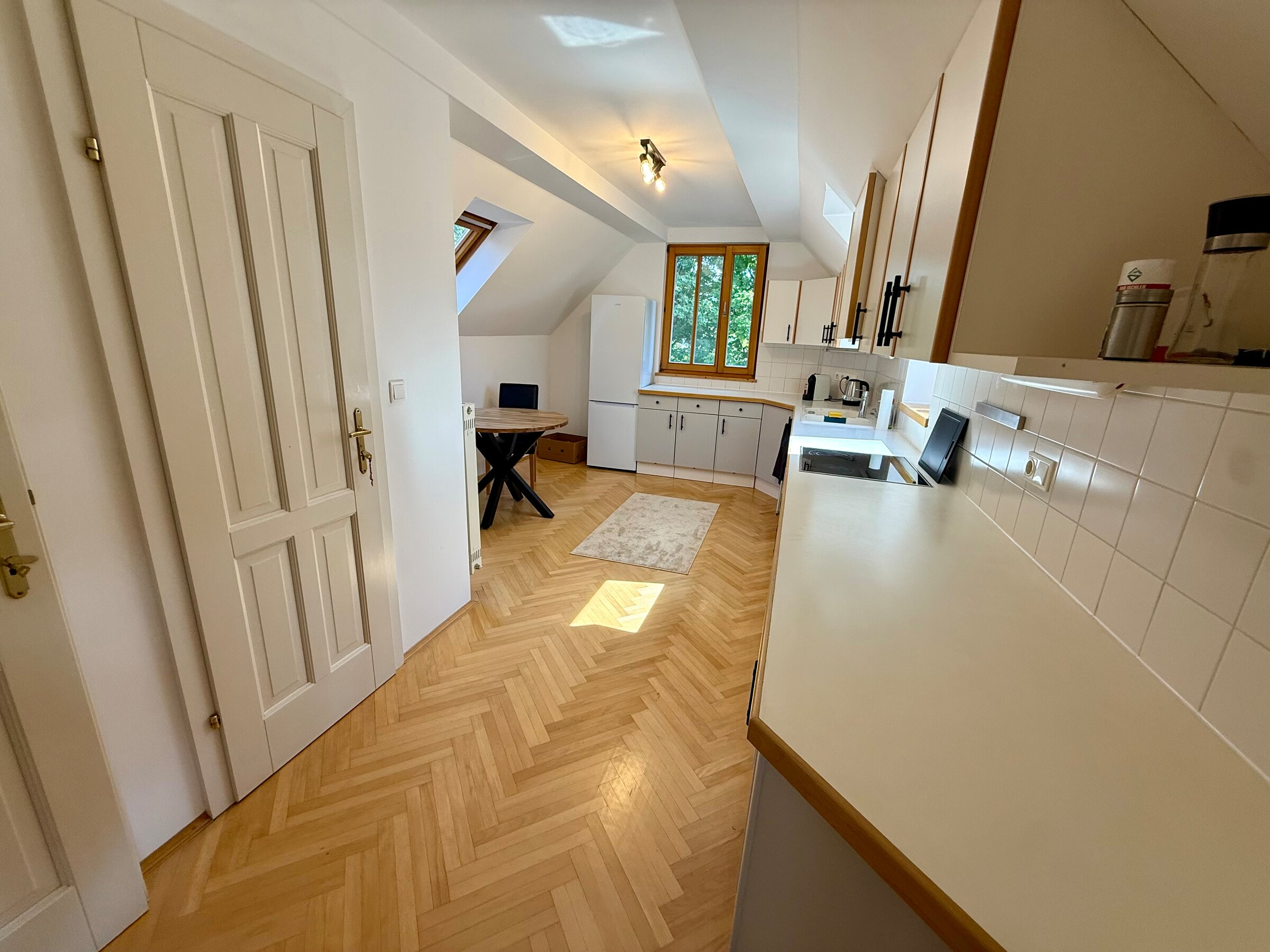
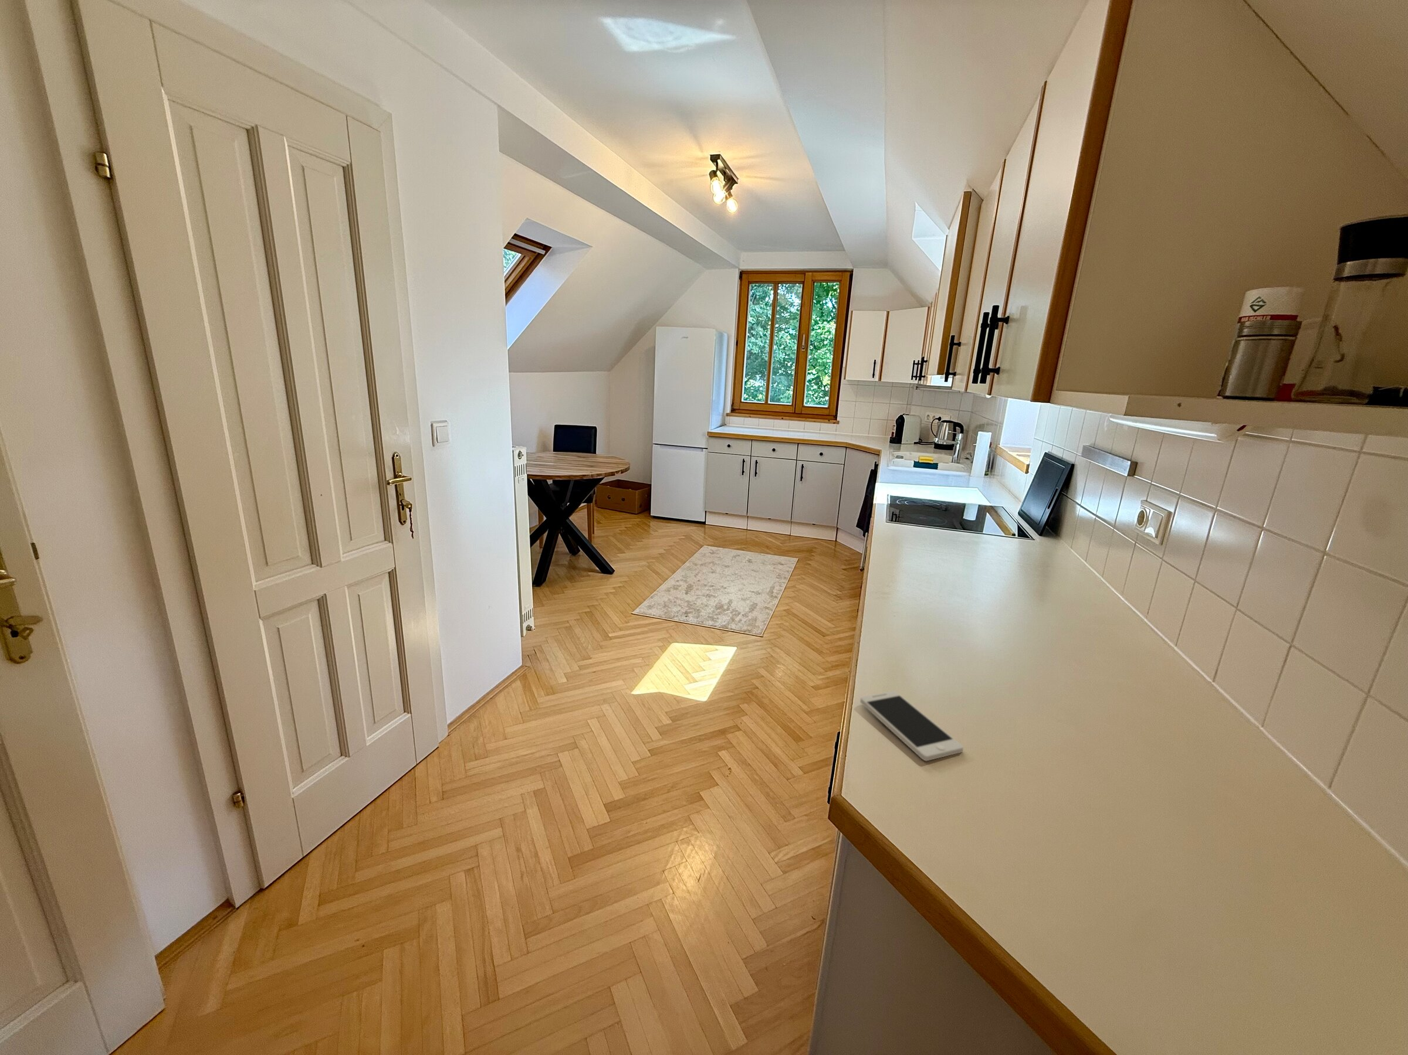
+ smartphone [859,690,963,762]
